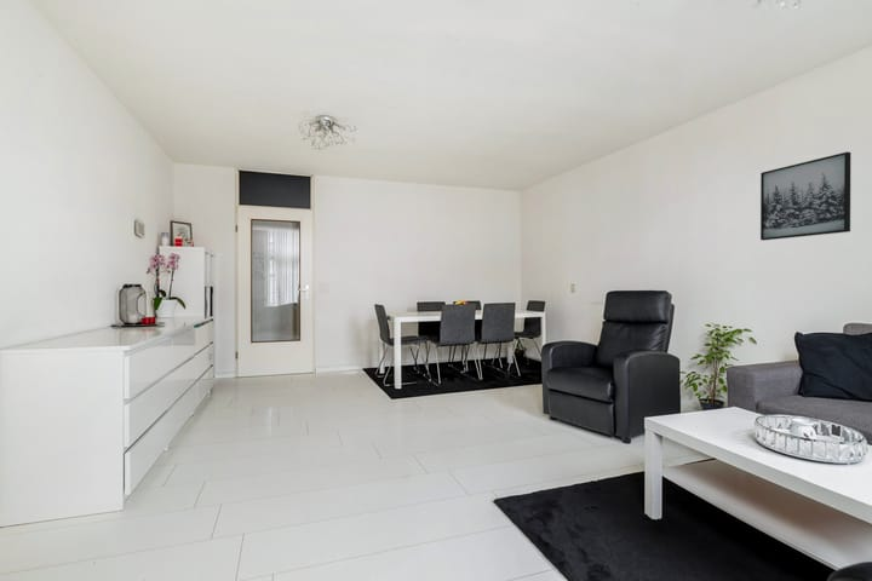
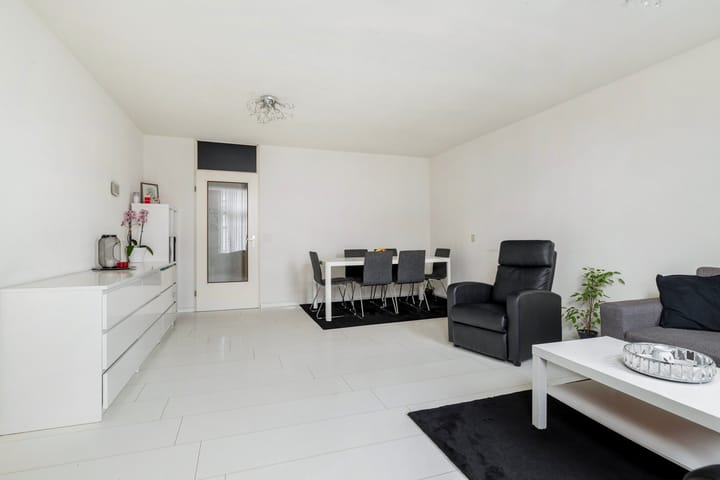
- wall art [759,150,853,241]
